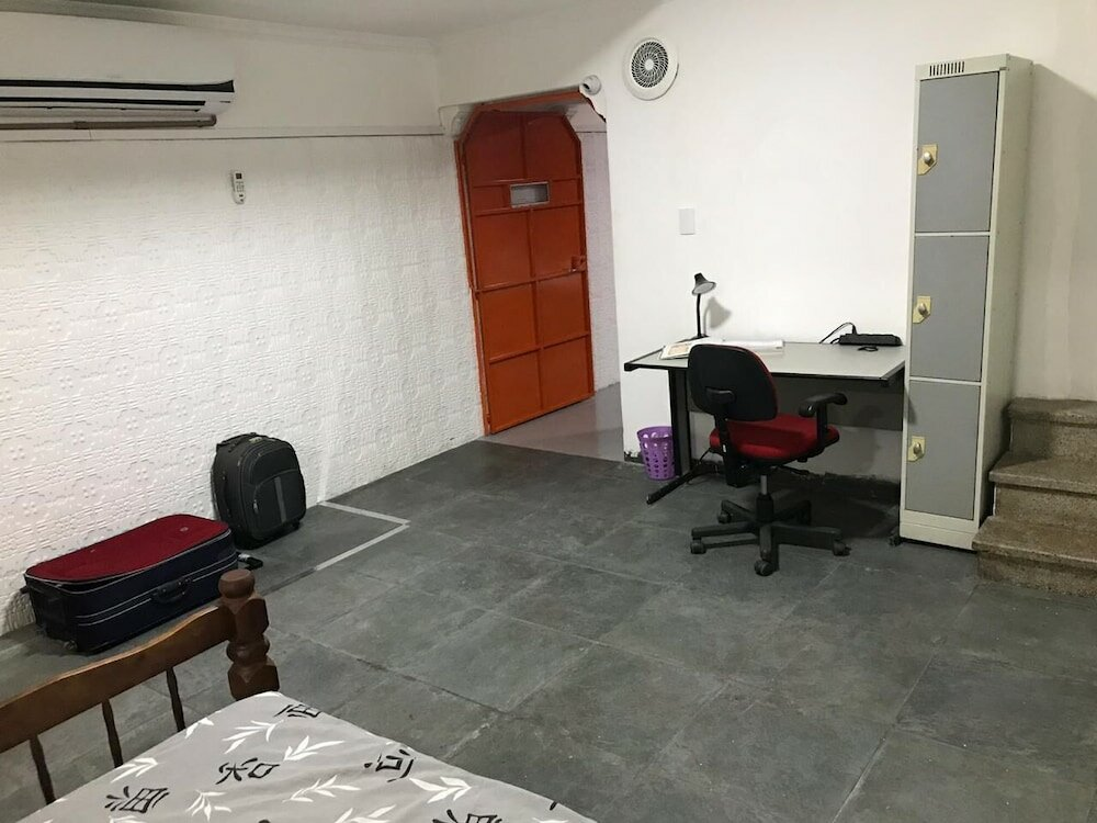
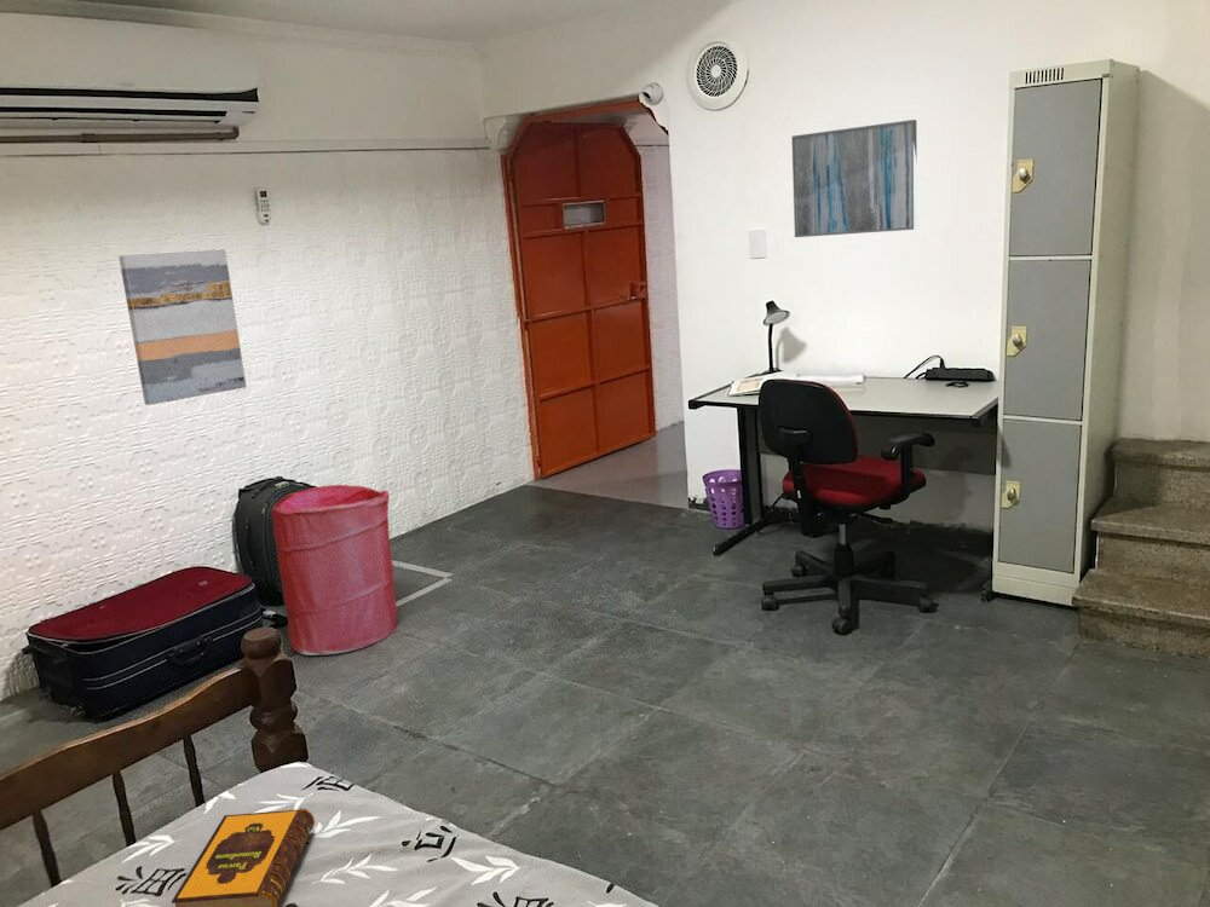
+ laundry hamper [270,484,398,657]
+ wall art [790,119,918,238]
+ wall art [117,249,247,406]
+ hardback book [171,808,316,907]
